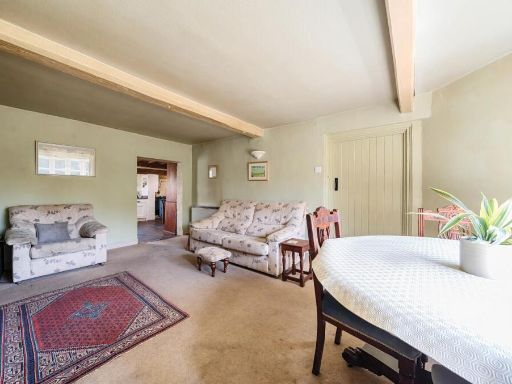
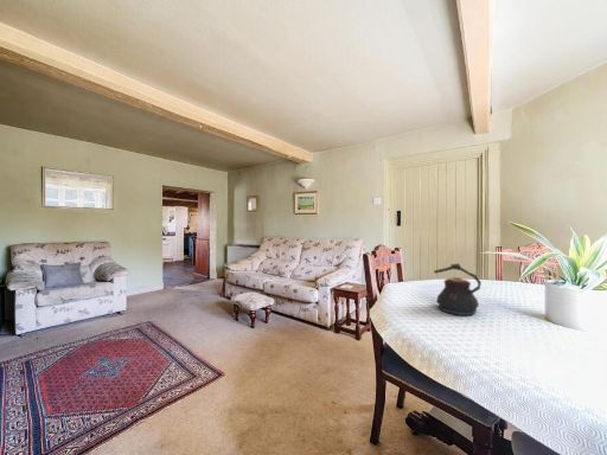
+ teapot [433,263,483,316]
